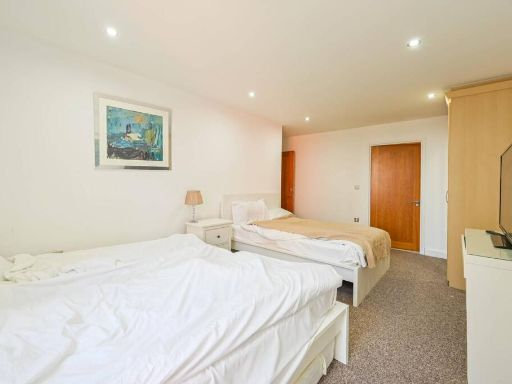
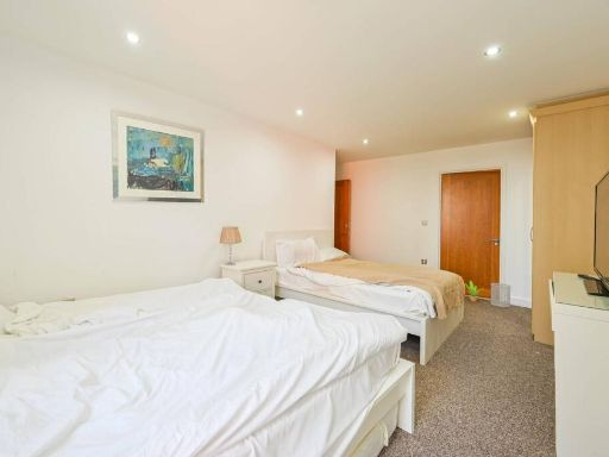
+ potted plant [464,280,485,303]
+ wastebasket [490,282,511,308]
